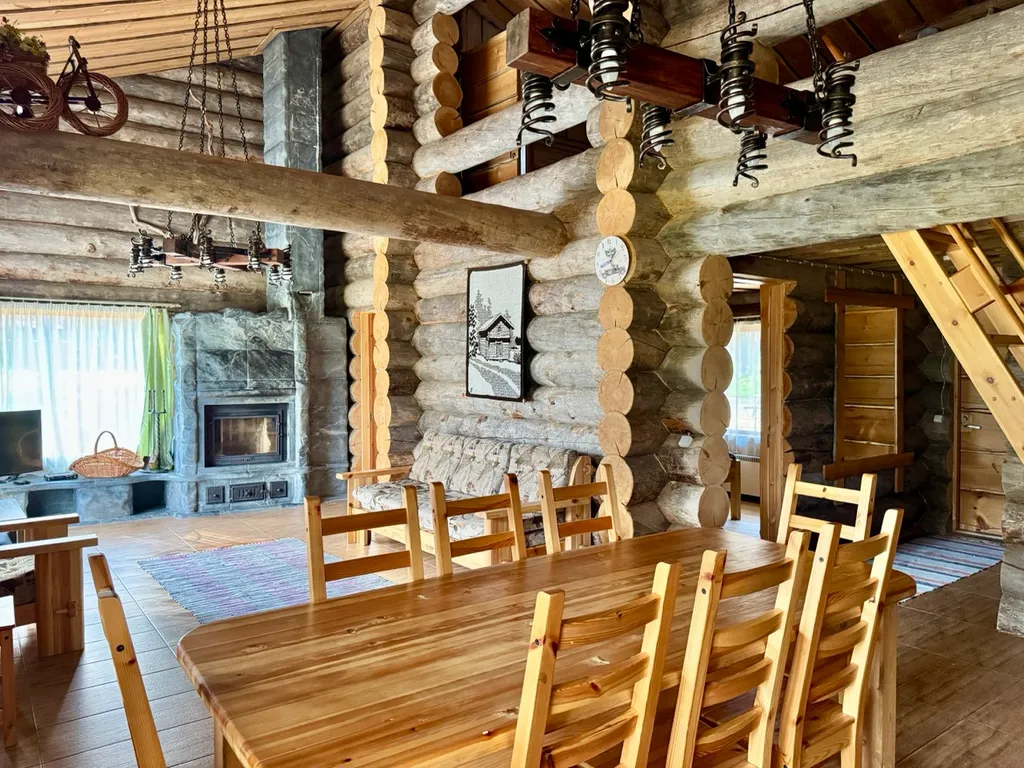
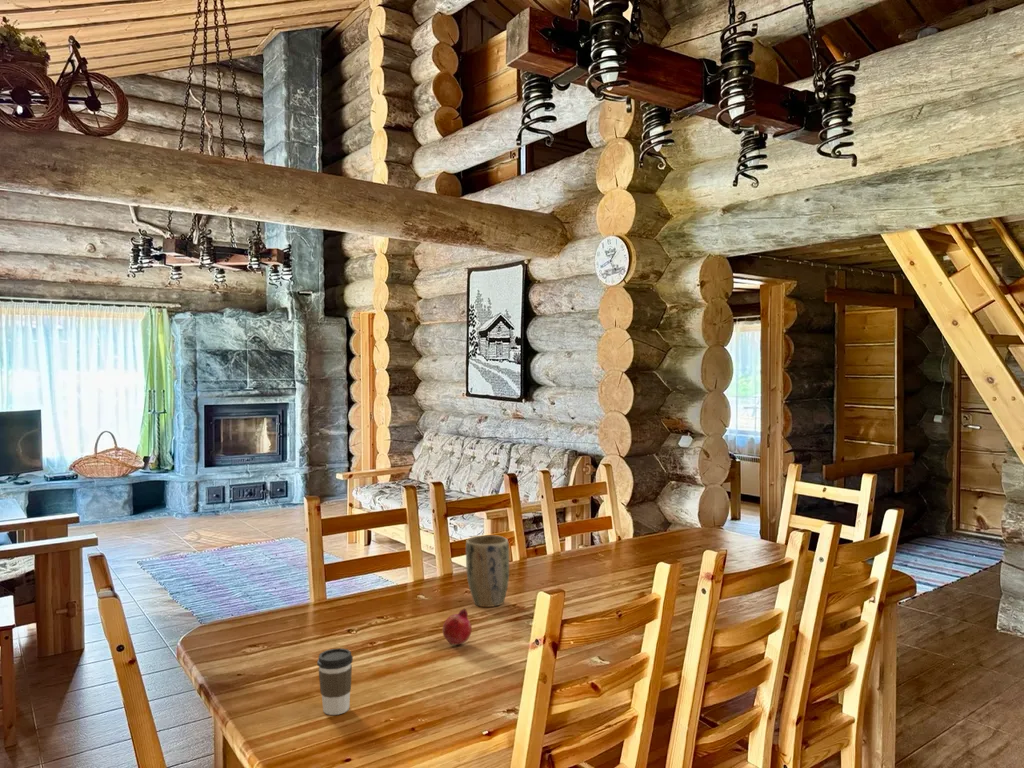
+ plant pot [465,534,510,608]
+ fruit [442,607,473,646]
+ coffee cup [316,647,354,716]
